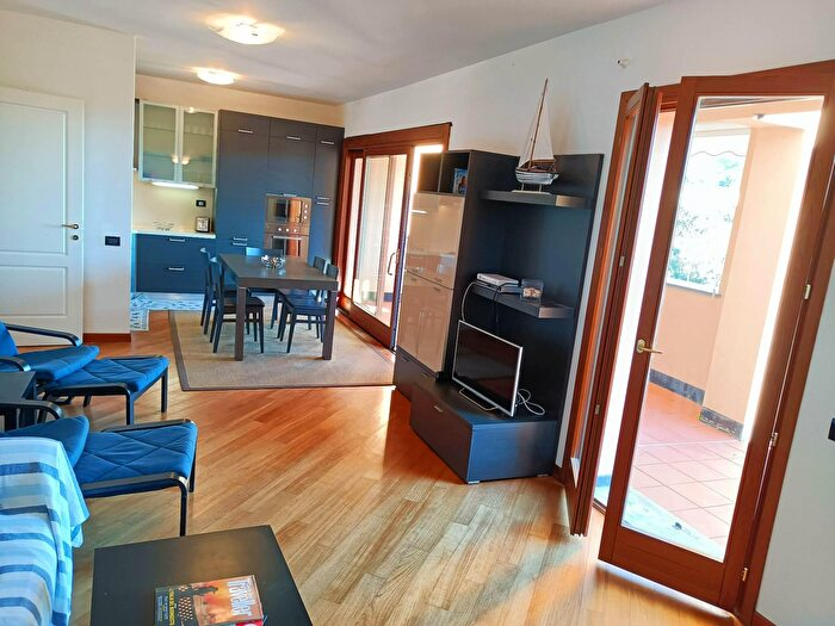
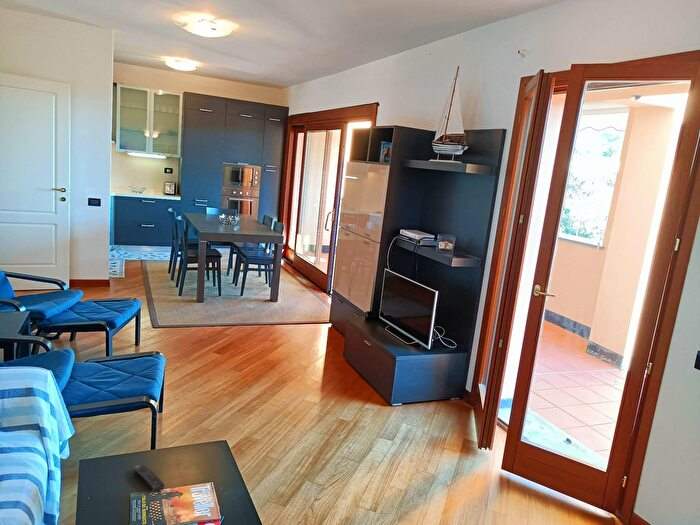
+ remote control [133,464,165,493]
